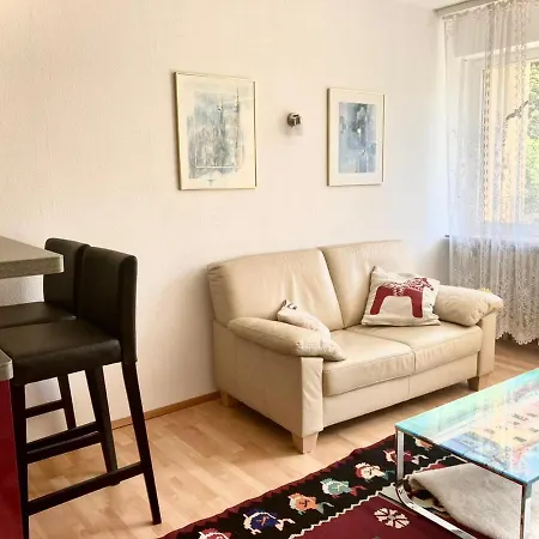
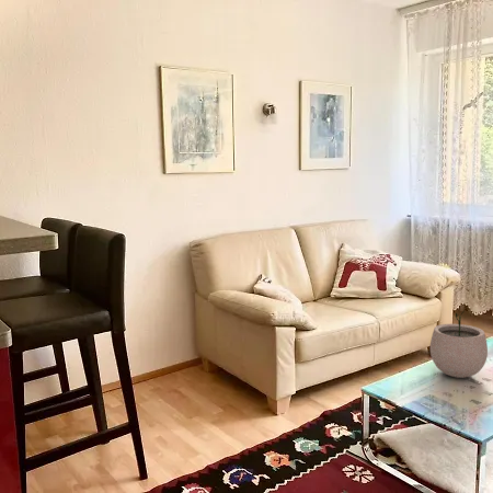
+ plant pot [429,310,489,379]
